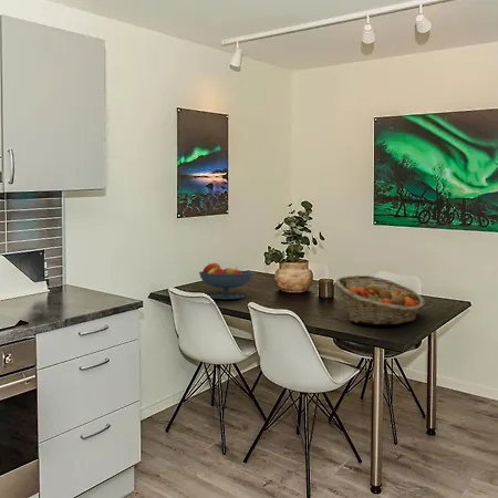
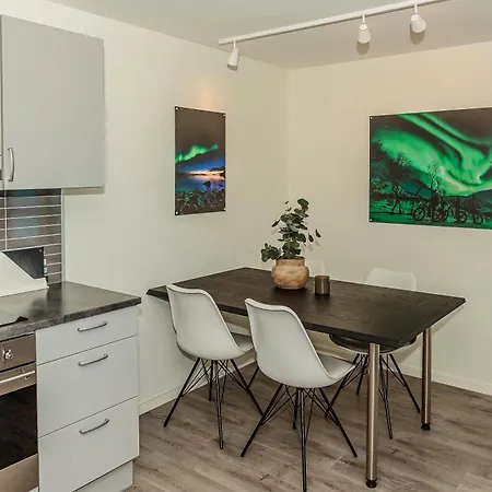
- fruit bowl [198,262,255,300]
- fruit basket [334,274,426,326]
